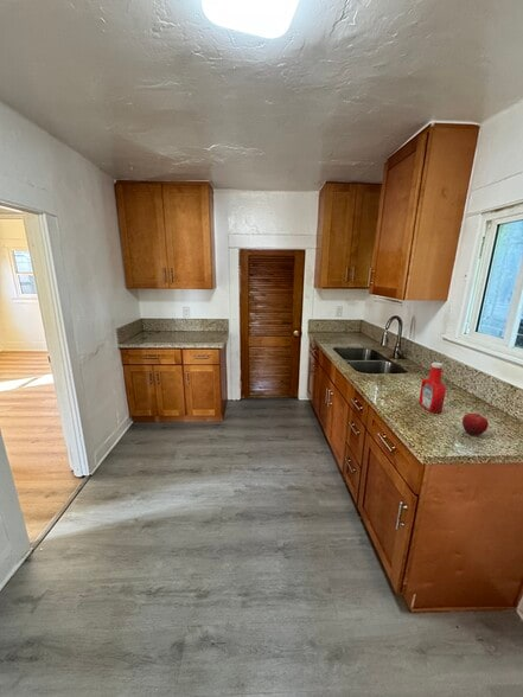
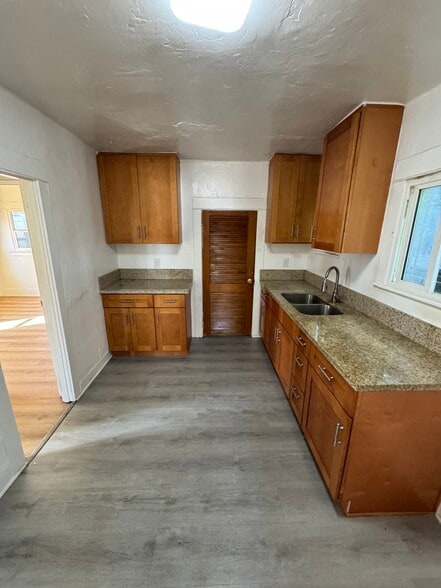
- fruit [461,413,490,436]
- soap bottle [417,362,447,414]
